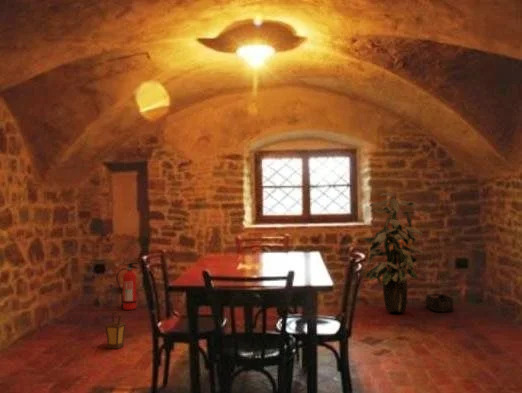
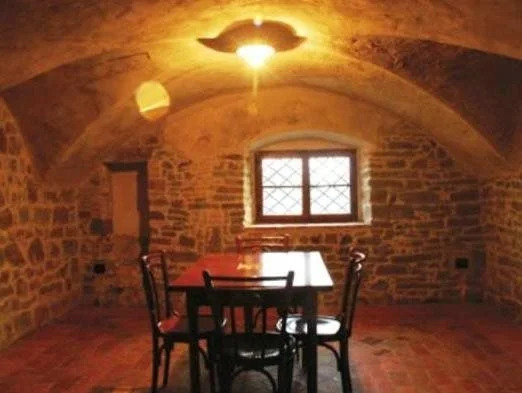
- indoor plant [363,192,424,313]
- lantern [103,310,127,350]
- storage bin [425,293,454,313]
- fire extinguisher [115,261,141,311]
